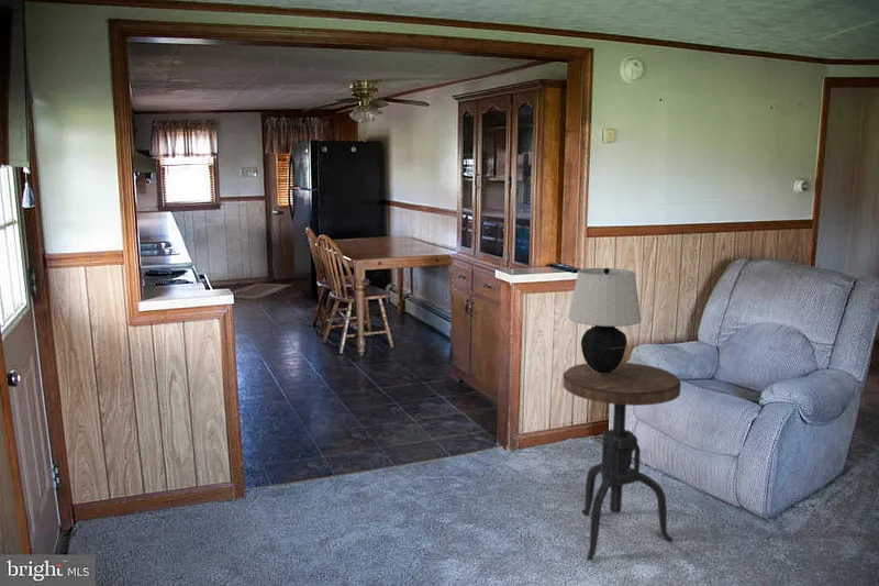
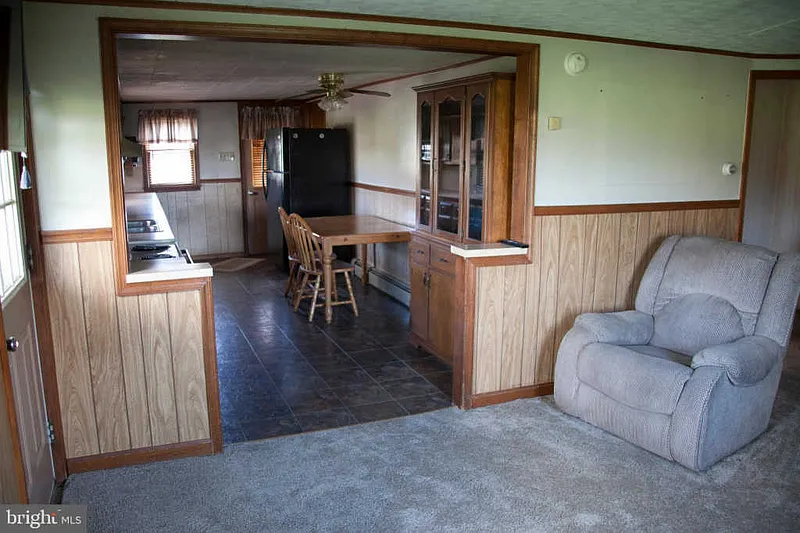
- table lamp [567,267,643,373]
- side table [561,361,682,561]
